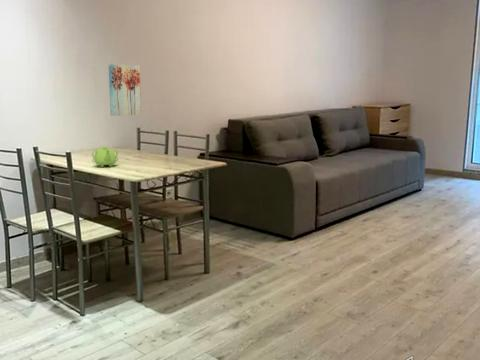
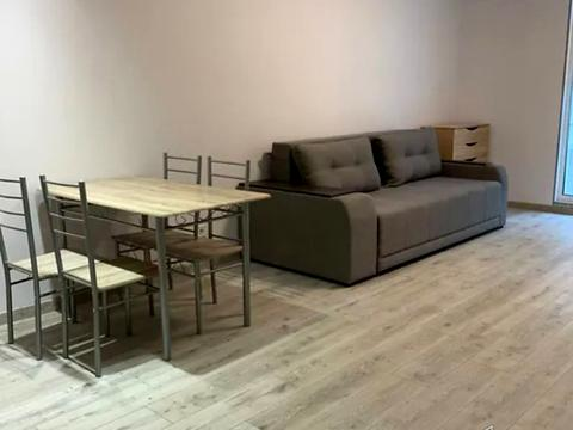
- wall art [108,63,142,117]
- teapot [91,146,119,168]
